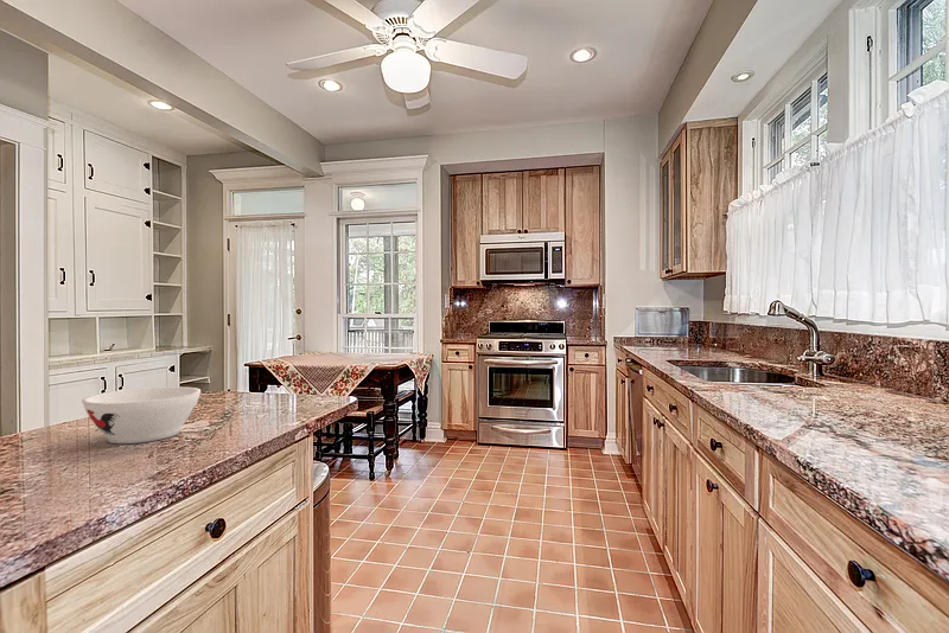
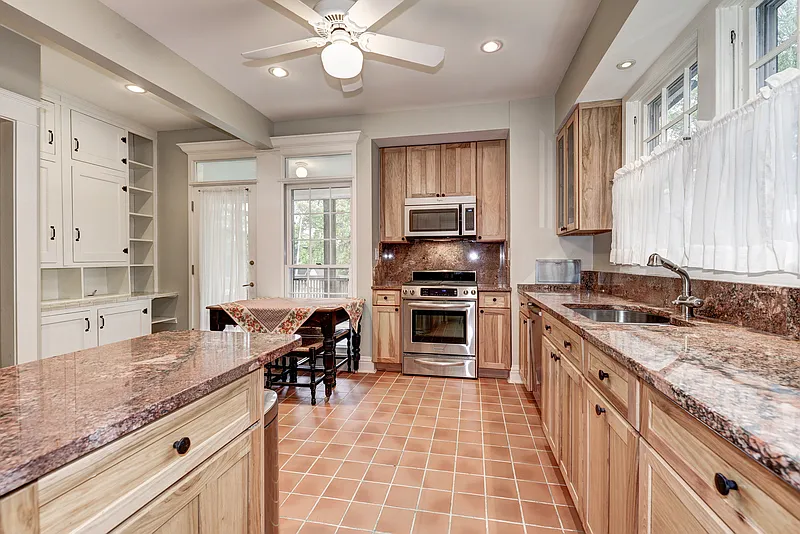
- bowl [81,385,202,445]
